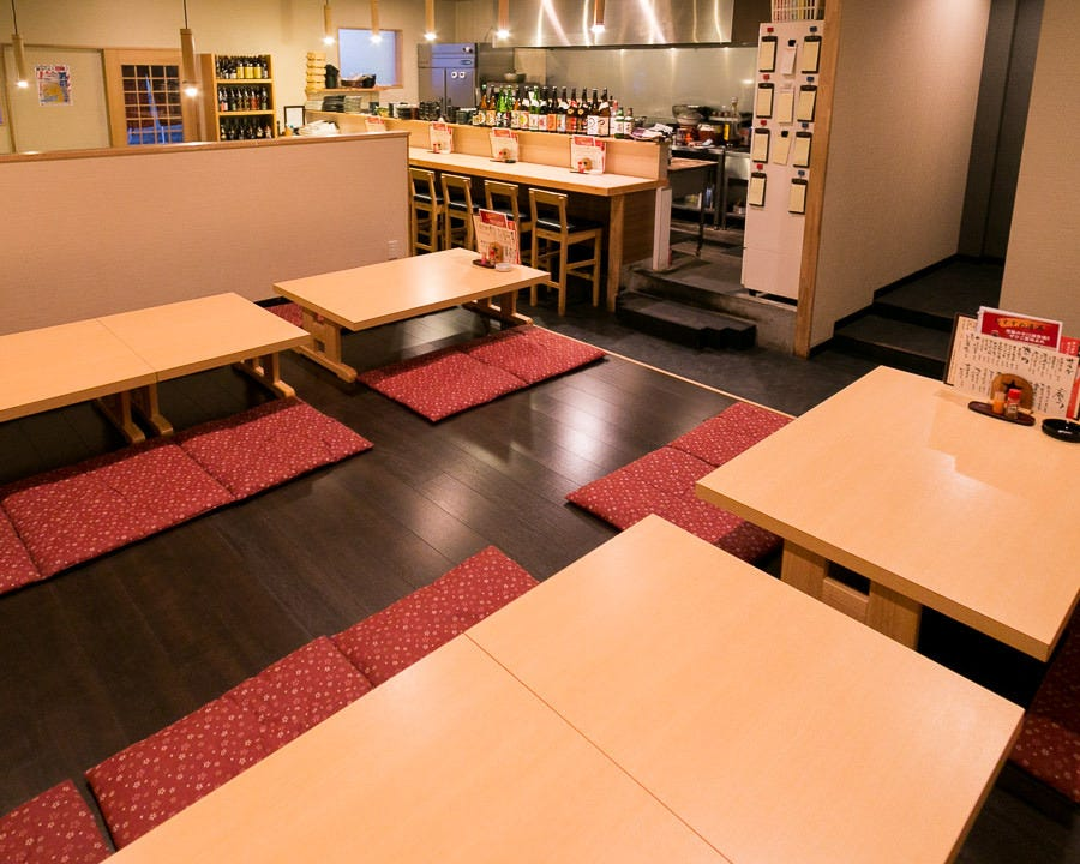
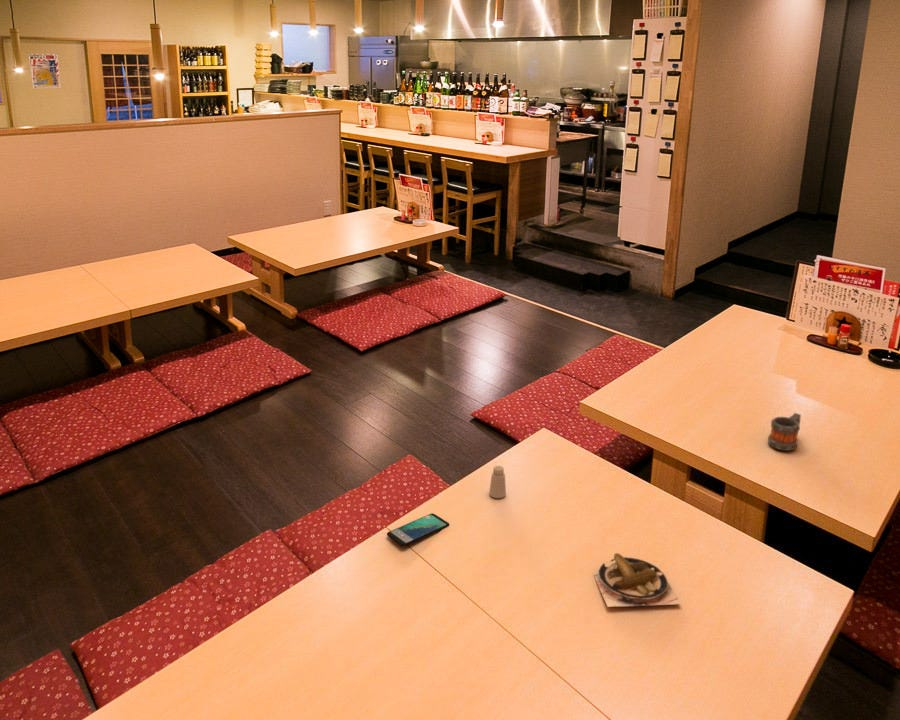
+ saltshaker [488,465,507,499]
+ smartphone [386,512,450,547]
+ mug [767,412,802,452]
+ plate [592,552,682,608]
